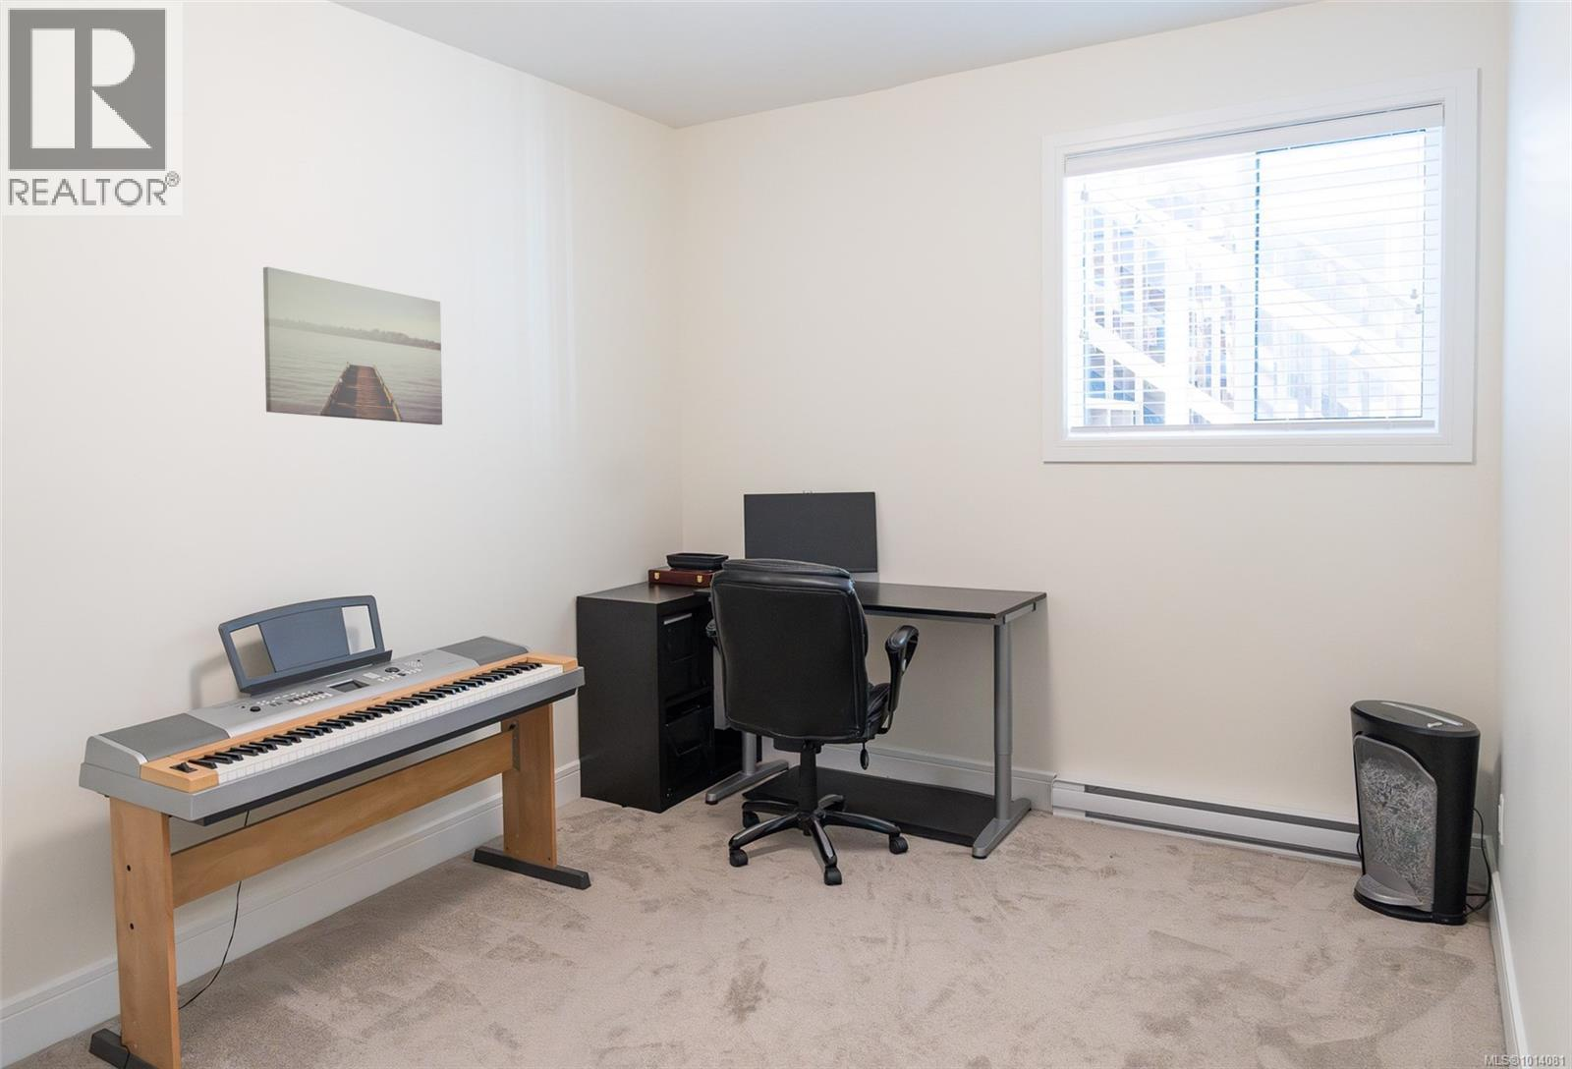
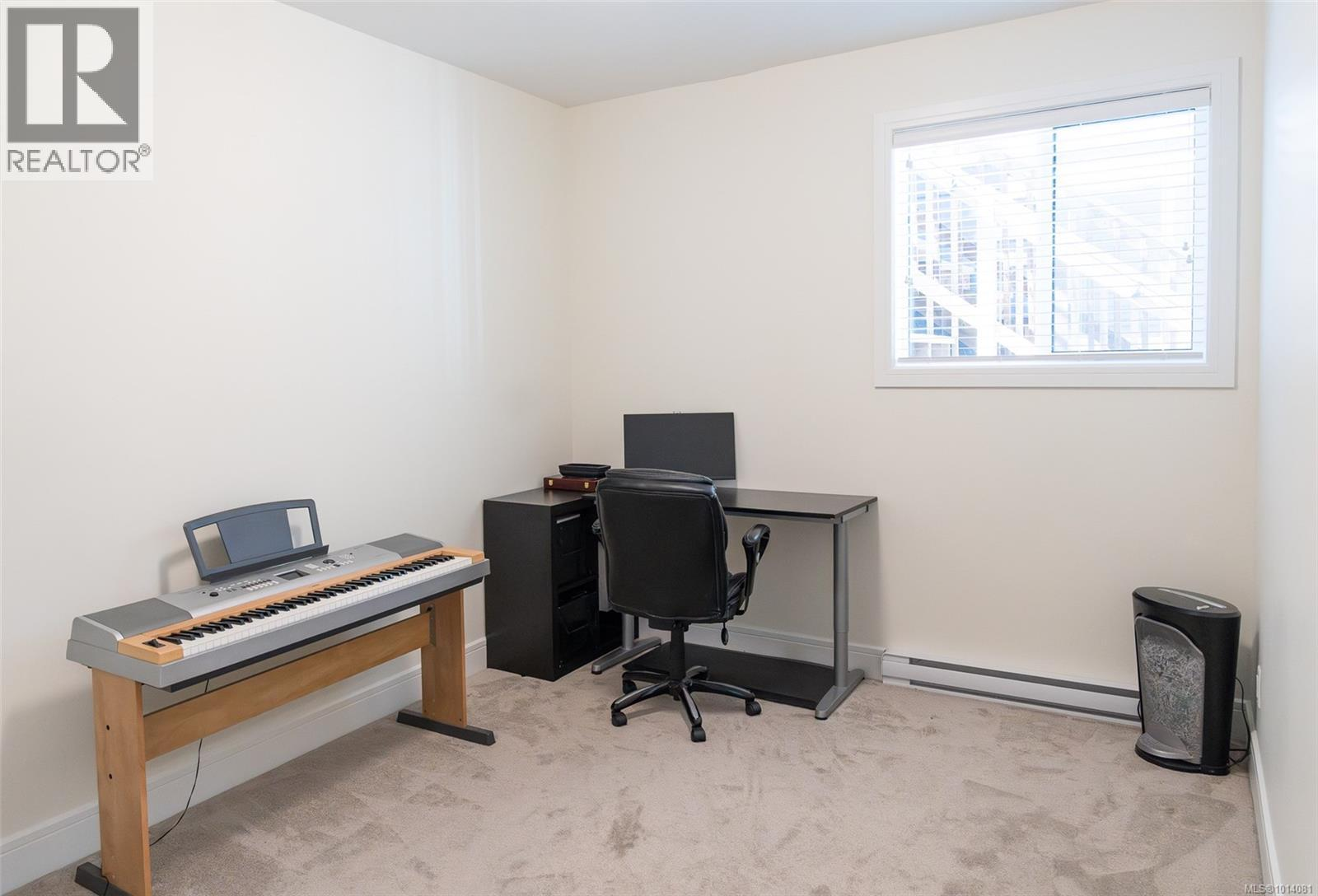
- wall art [262,265,444,426]
